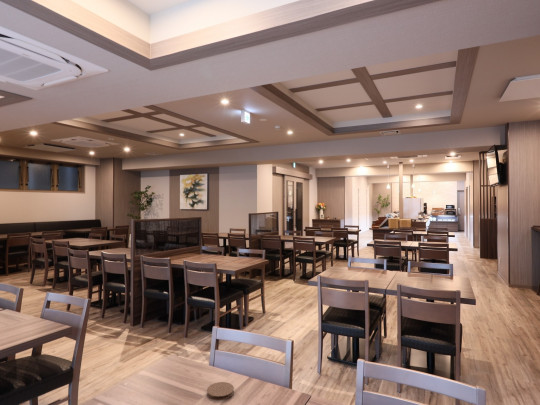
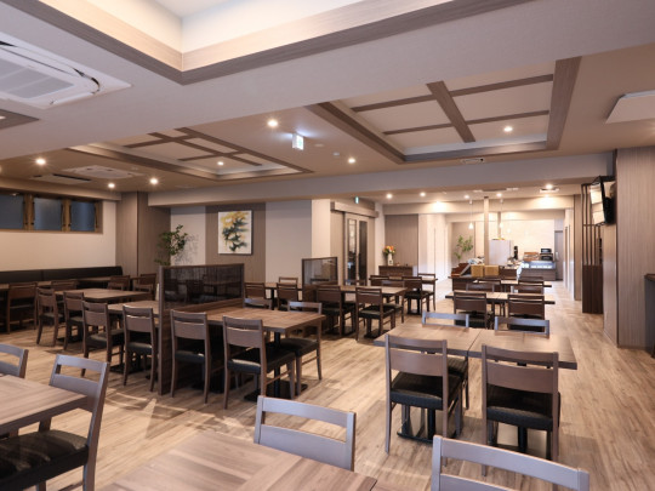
- coaster [206,381,235,401]
